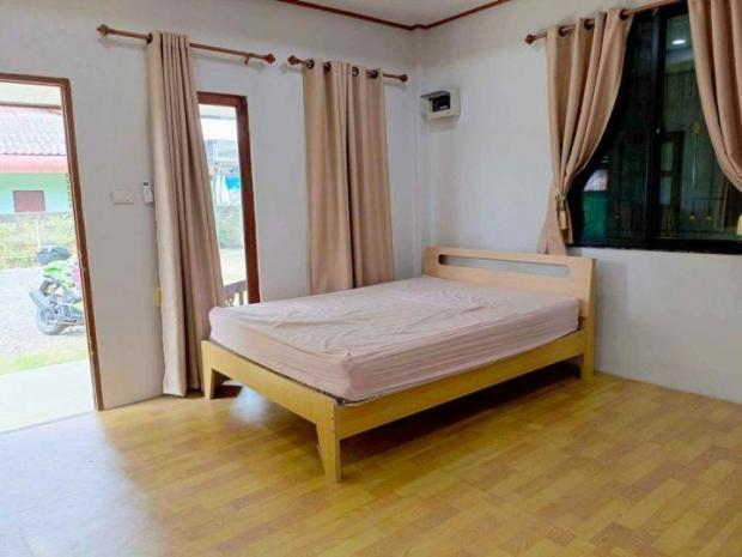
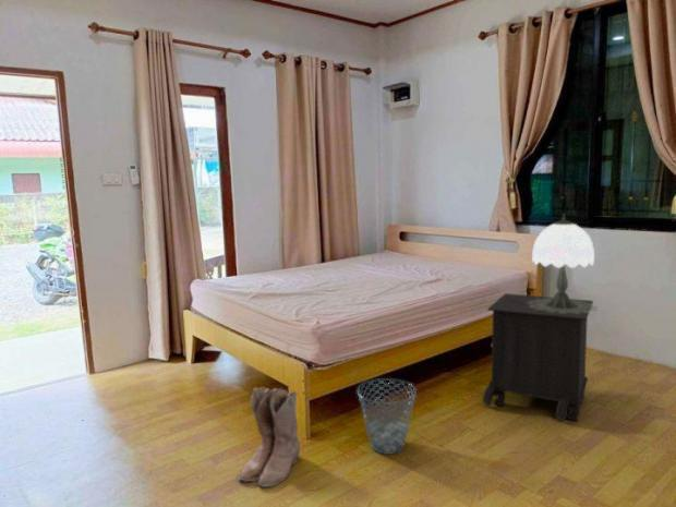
+ nightstand [482,292,594,422]
+ boots [237,386,301,488]
+ table lamp [508,213,599,314]
+ waste basket [357,377,418,456]
